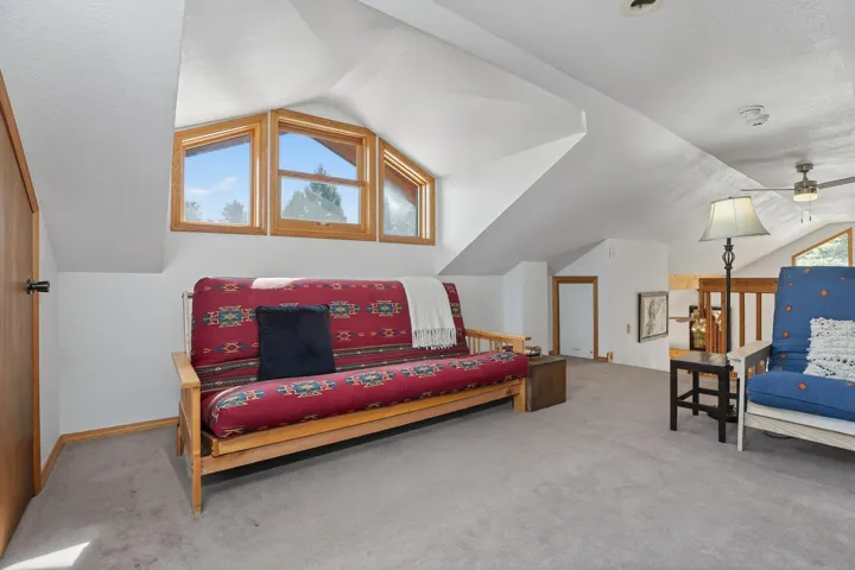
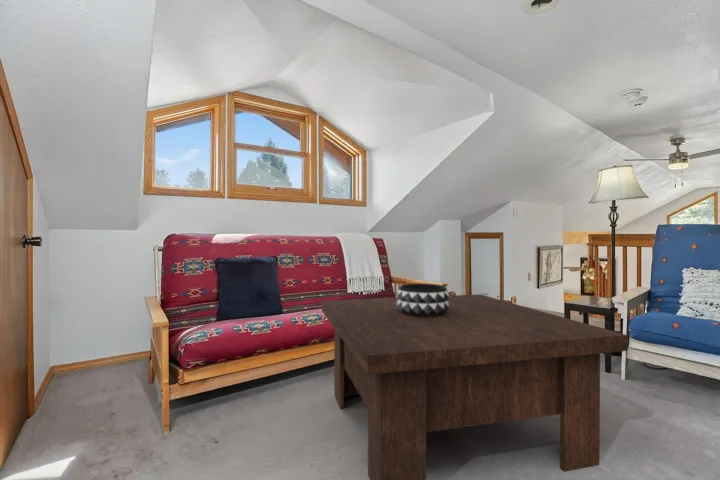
+ coffee table [321,293,629,480]
+ decorative bowl [395,283,451,317]
